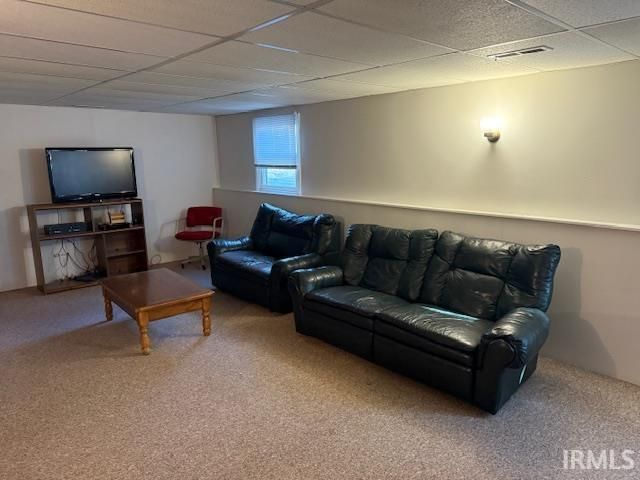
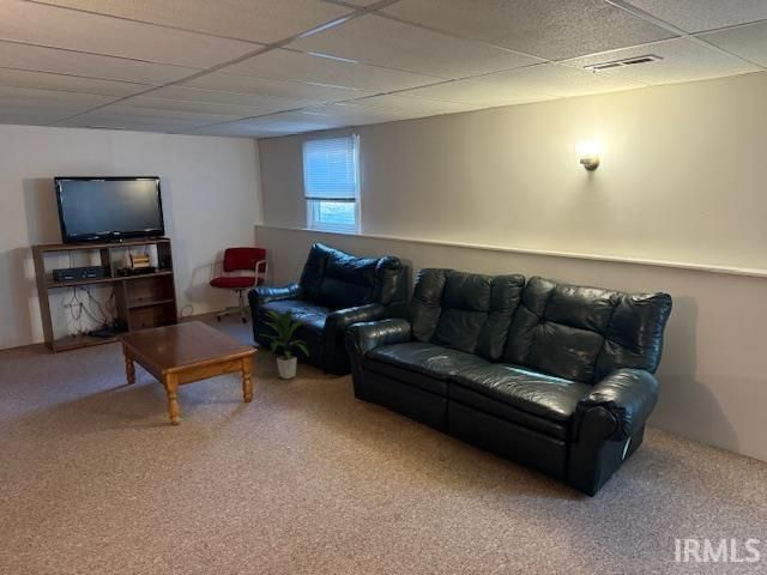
+ indoor plant [256,308,313,380]
